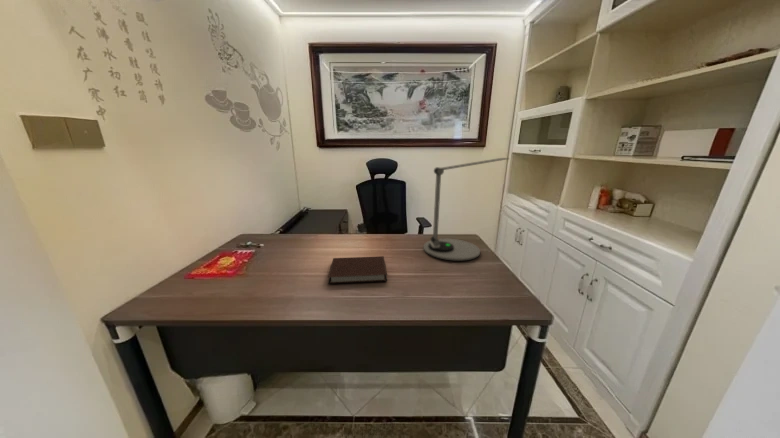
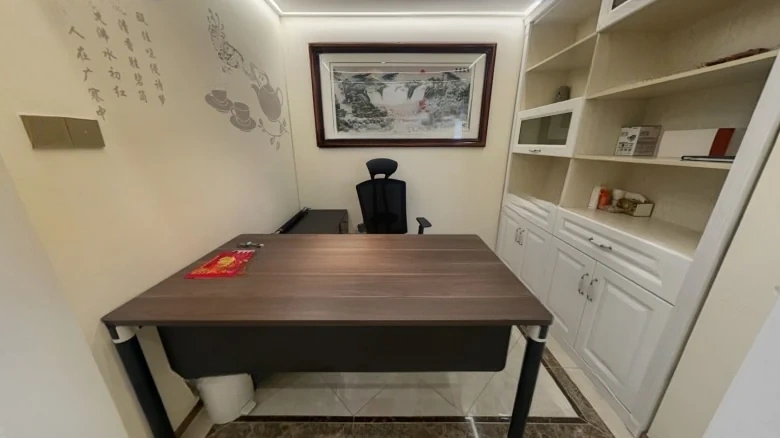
- notebook [327,255,388,285]
- desk lamp [422,157,510,262]
